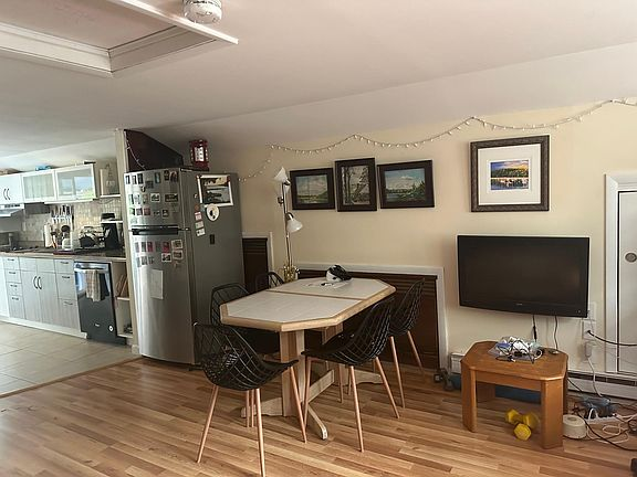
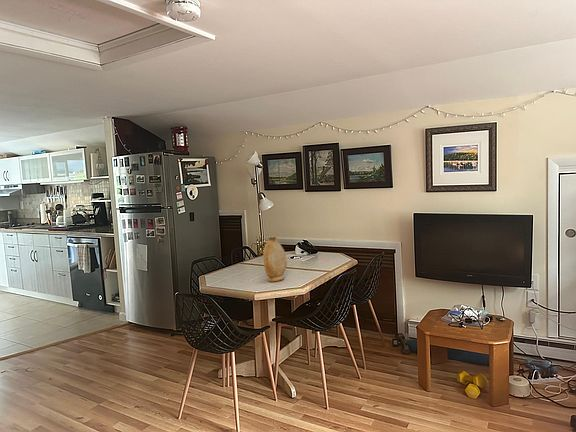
+ vase [262,236,288,283]
